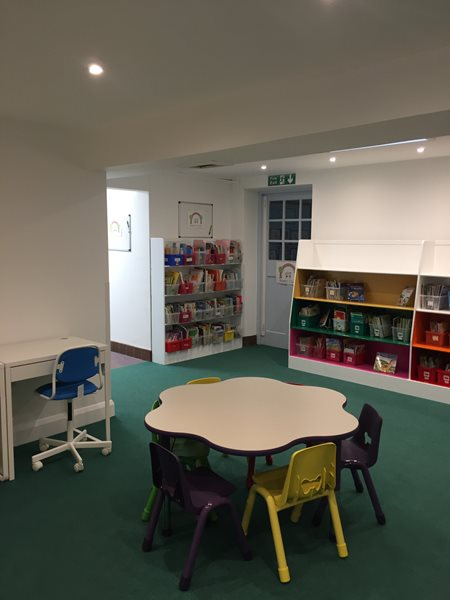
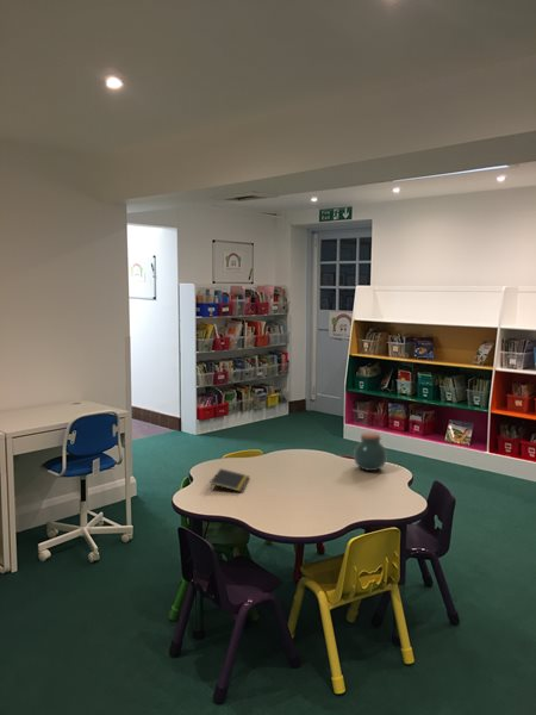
+ jar [353,431,388,472]
+ notepad [208,467,251,493]
